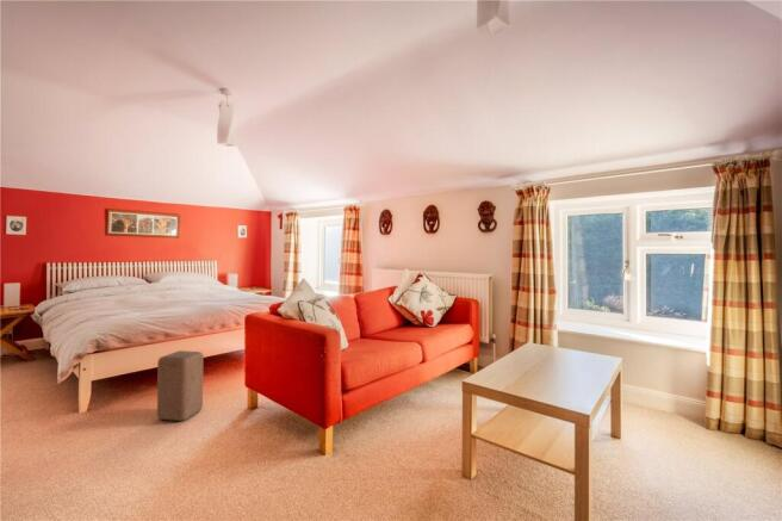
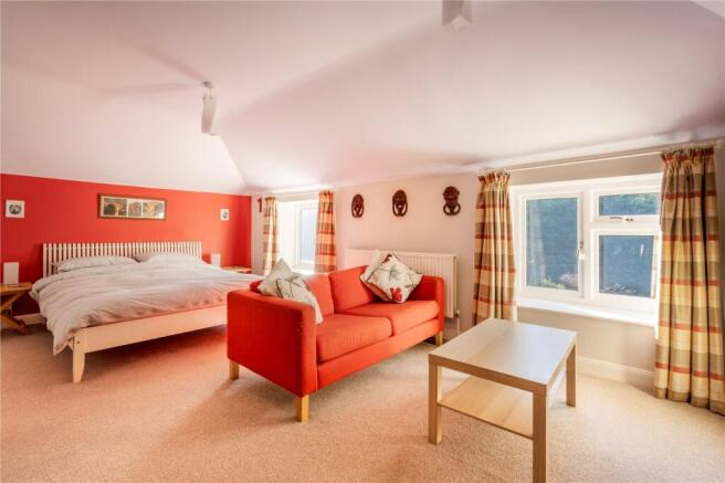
- stool [156,349,205,422]
